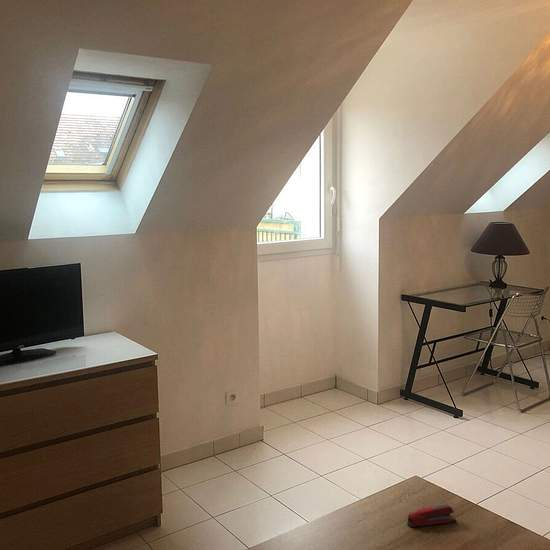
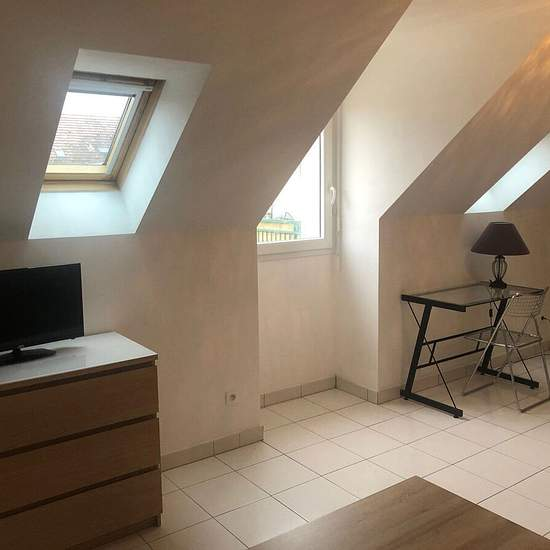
- stapler [406,503,457,528]
